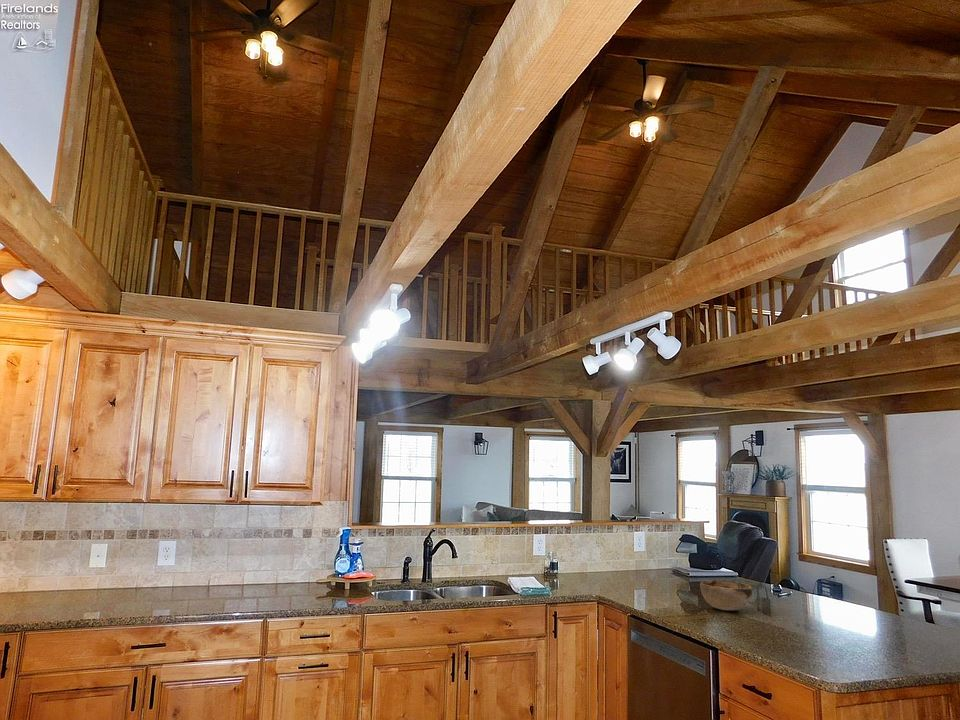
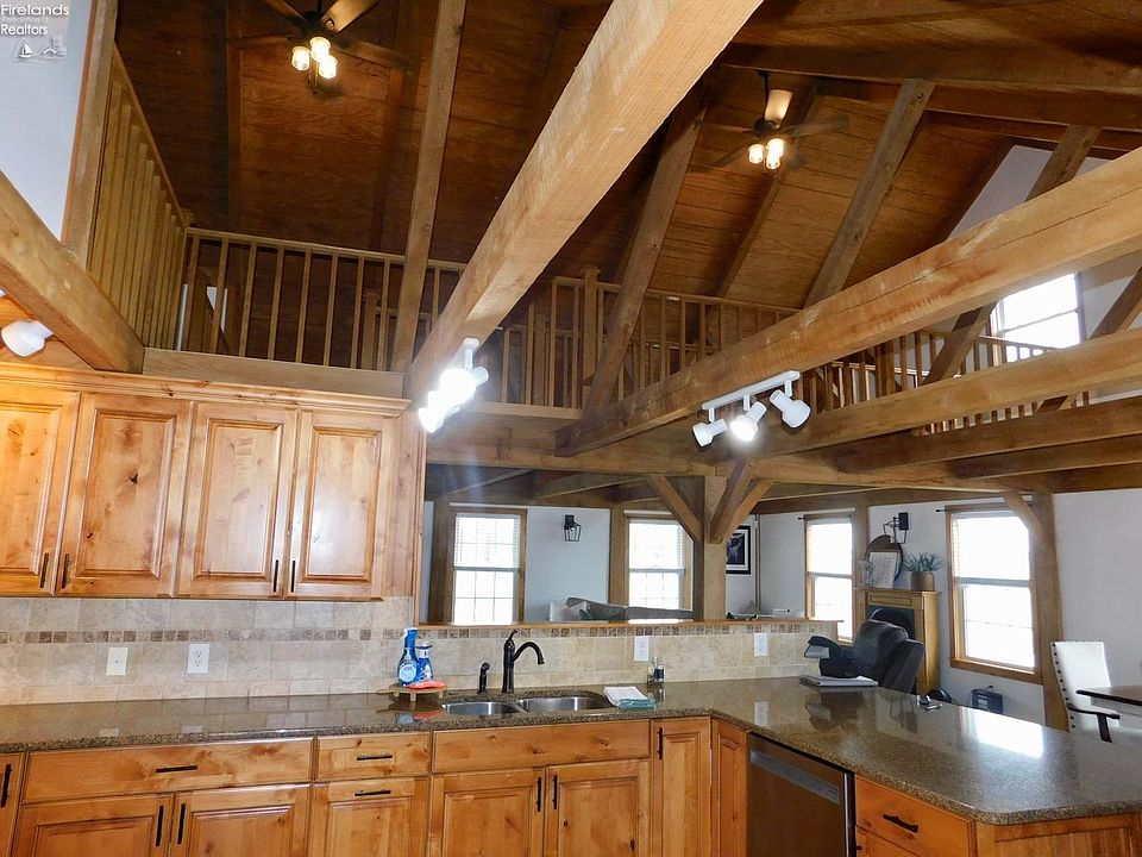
- decorative bowl [699,579,753,612]
